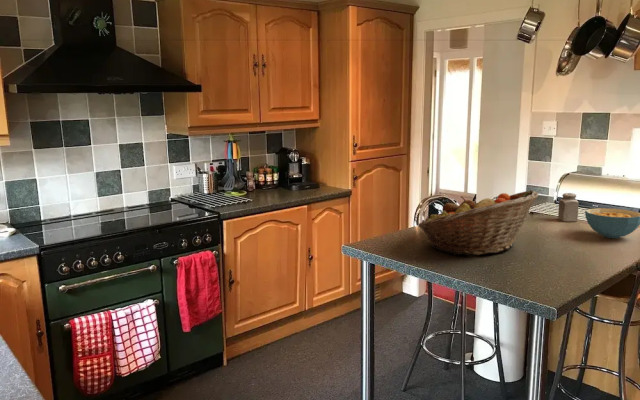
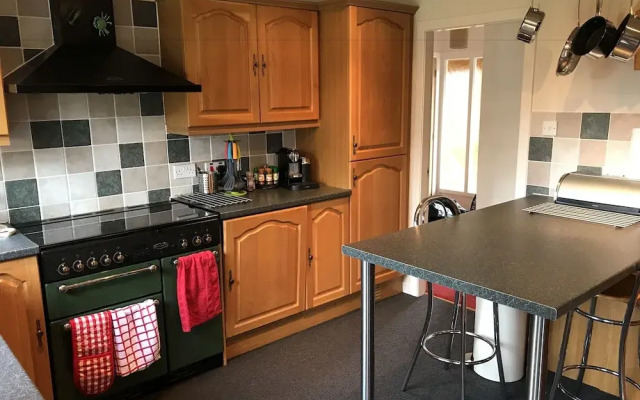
- fruit basket [418,189,540,256]
- cereal bowl [584,207,640,239]
- salt shaker [557,192,580,222]
